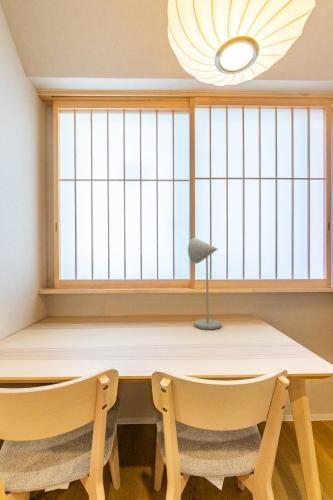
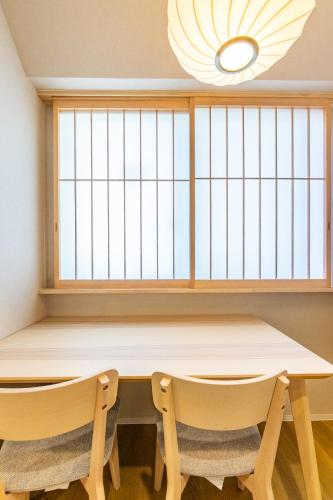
- desk lamp [187,237,223,330]
